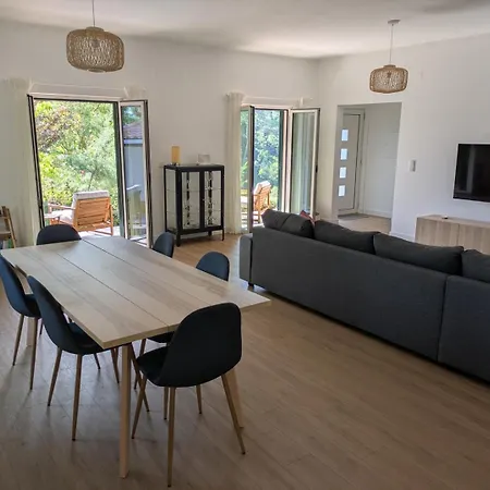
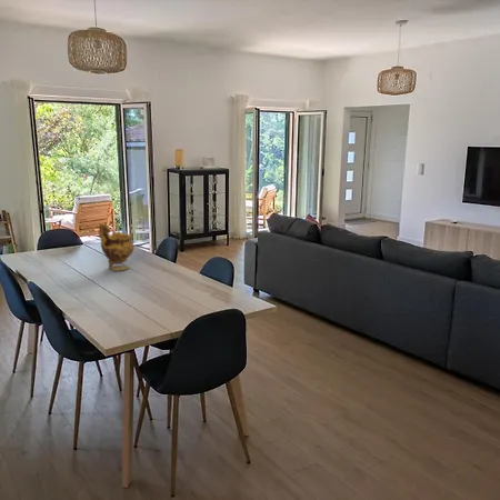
+ vase [97,221,136,272]
